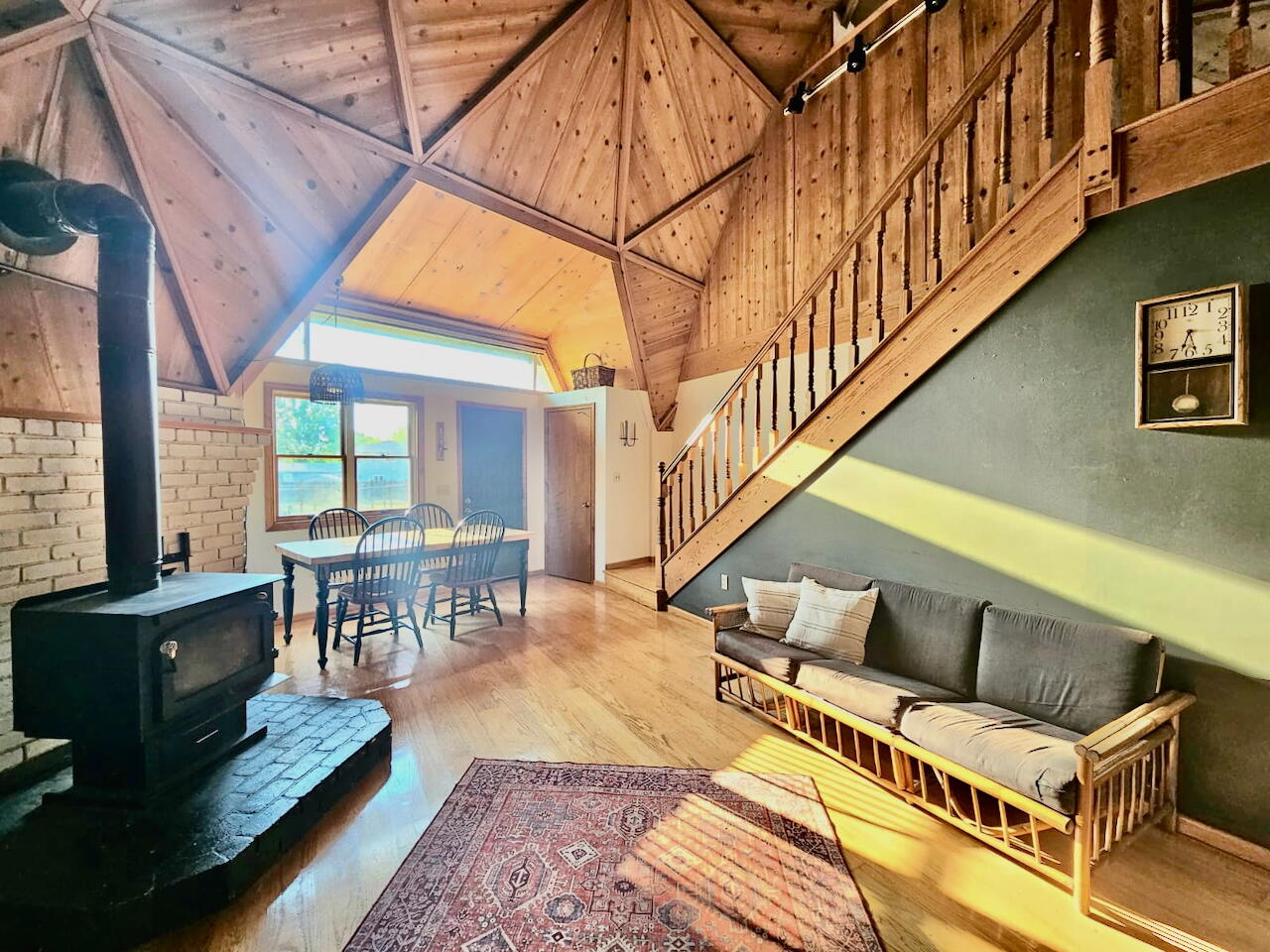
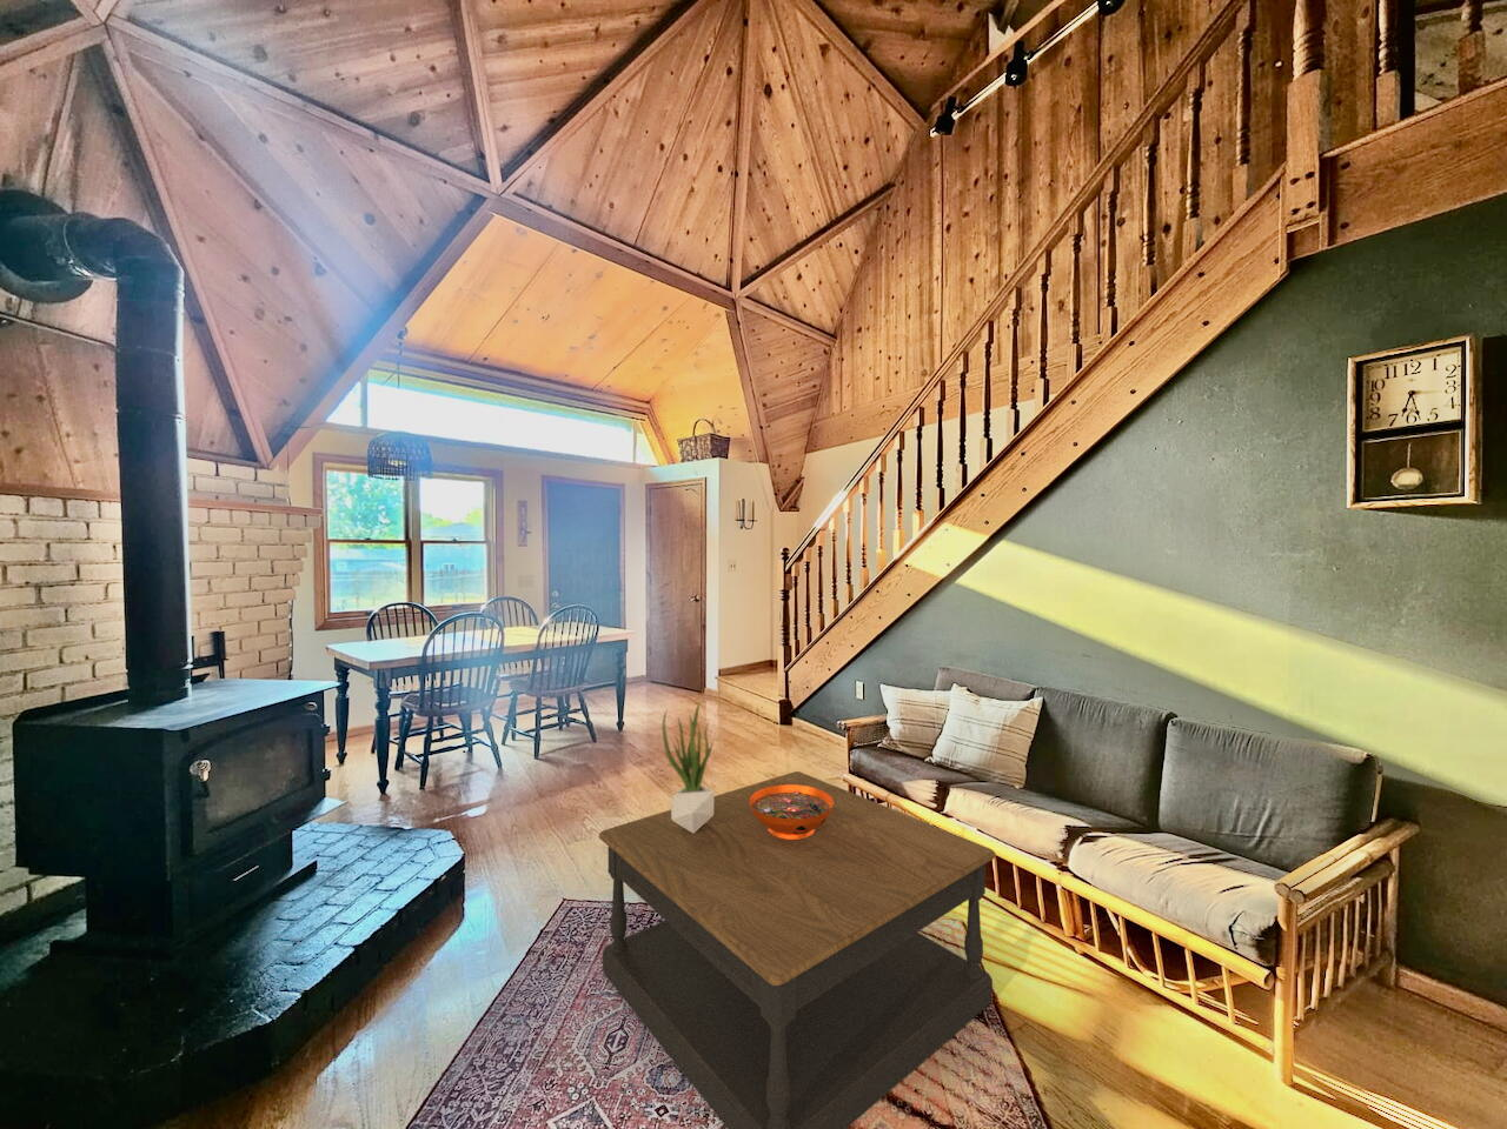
+ potted plant [662,701,714,833]
+ decorative bowl [750,784,833,840]
+ coffee table [598,771,997,1129]
